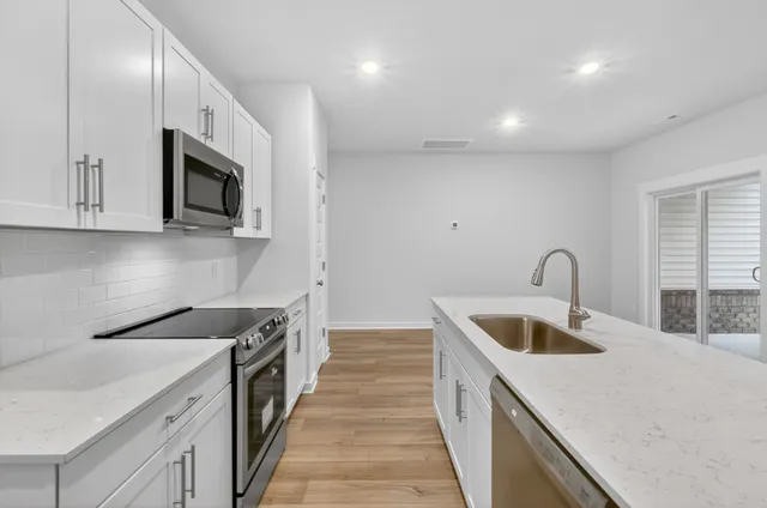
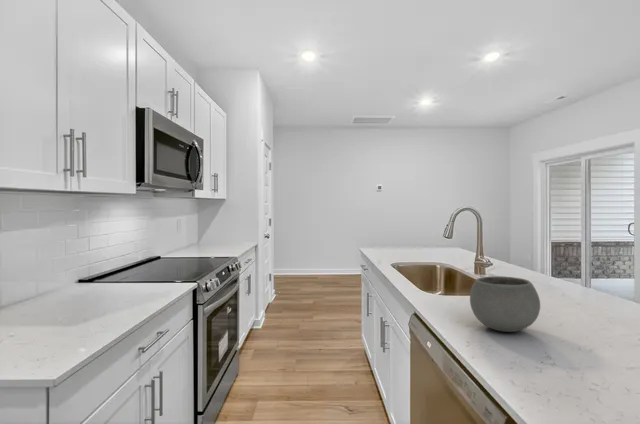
+ bowl [469,275,541,333]
